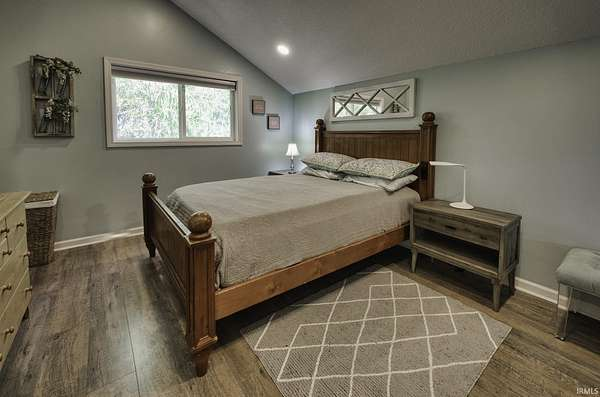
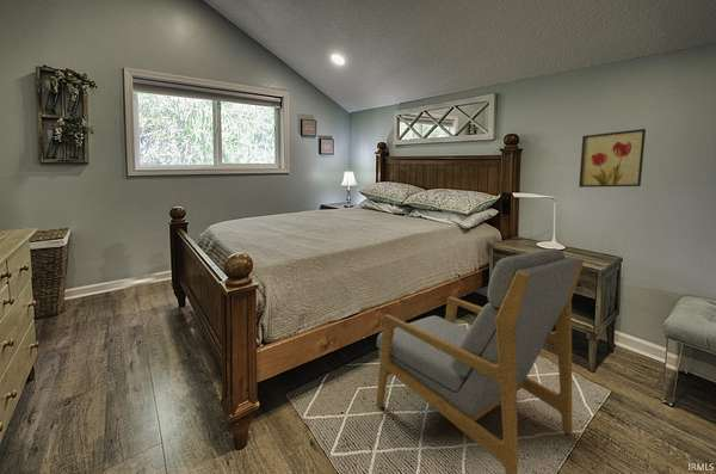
+ wall art [578,128,647,189]
+ armchair [375,247,585,474]
